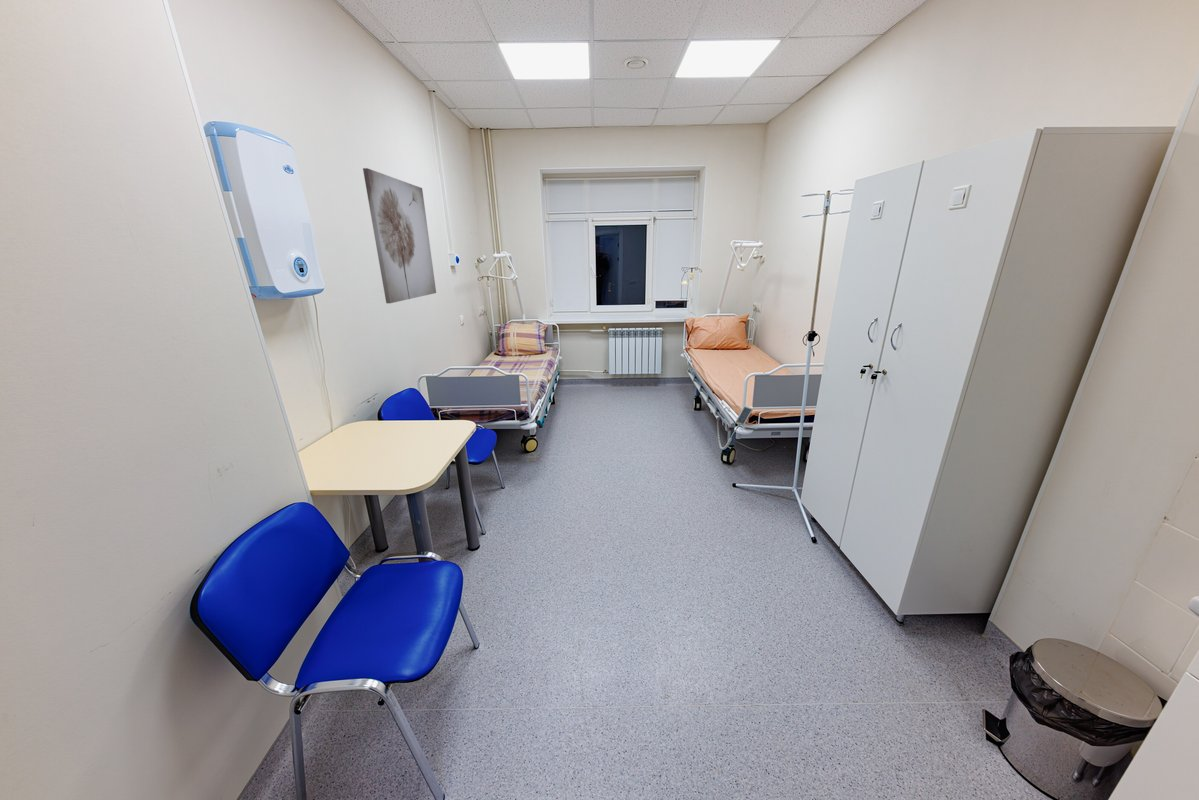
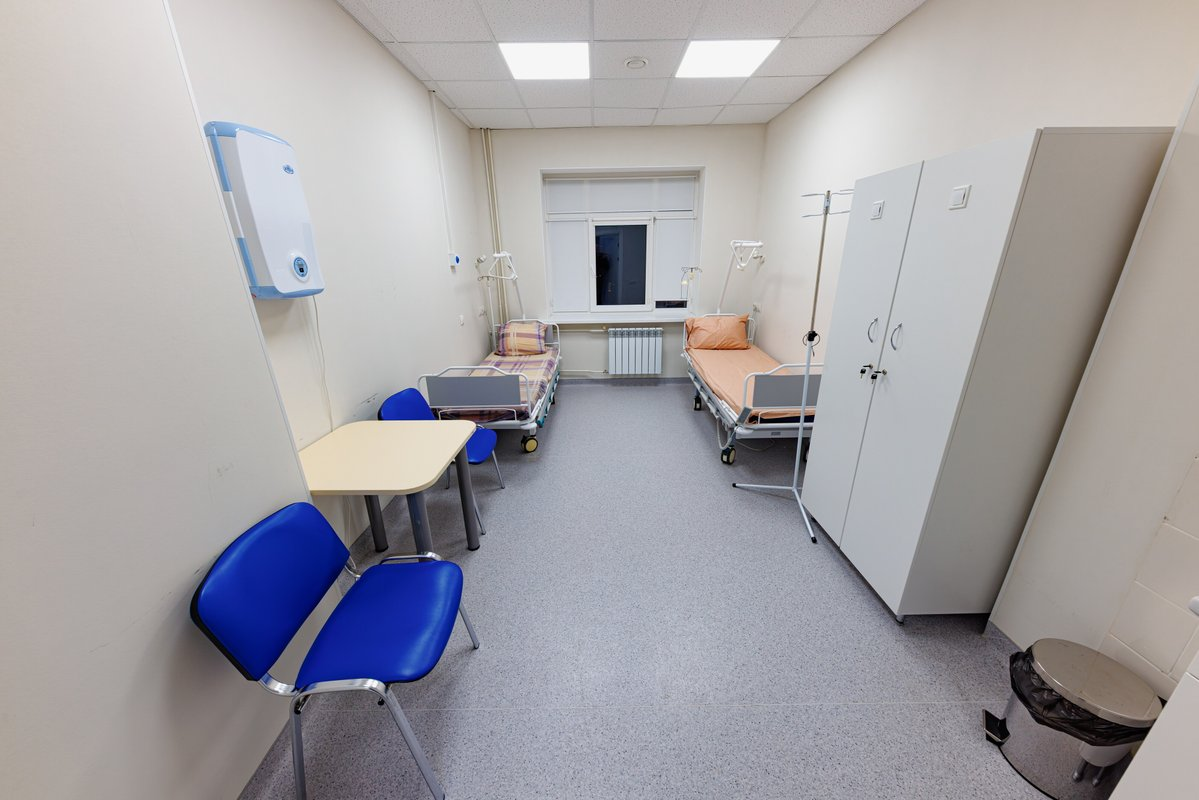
- wall art [362,167,437,304]
